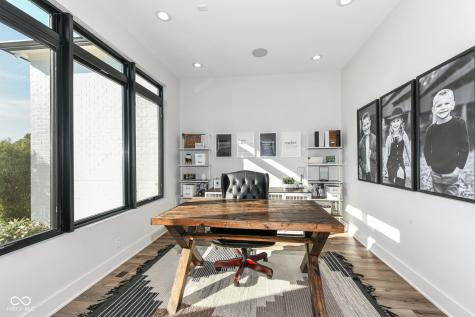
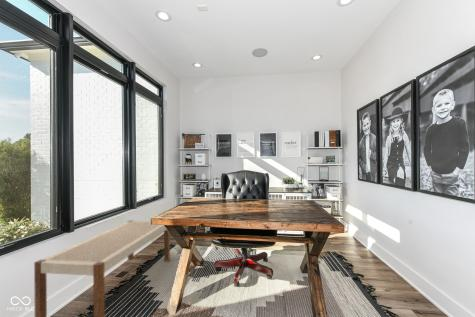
+ bench [33,220,171,317]
